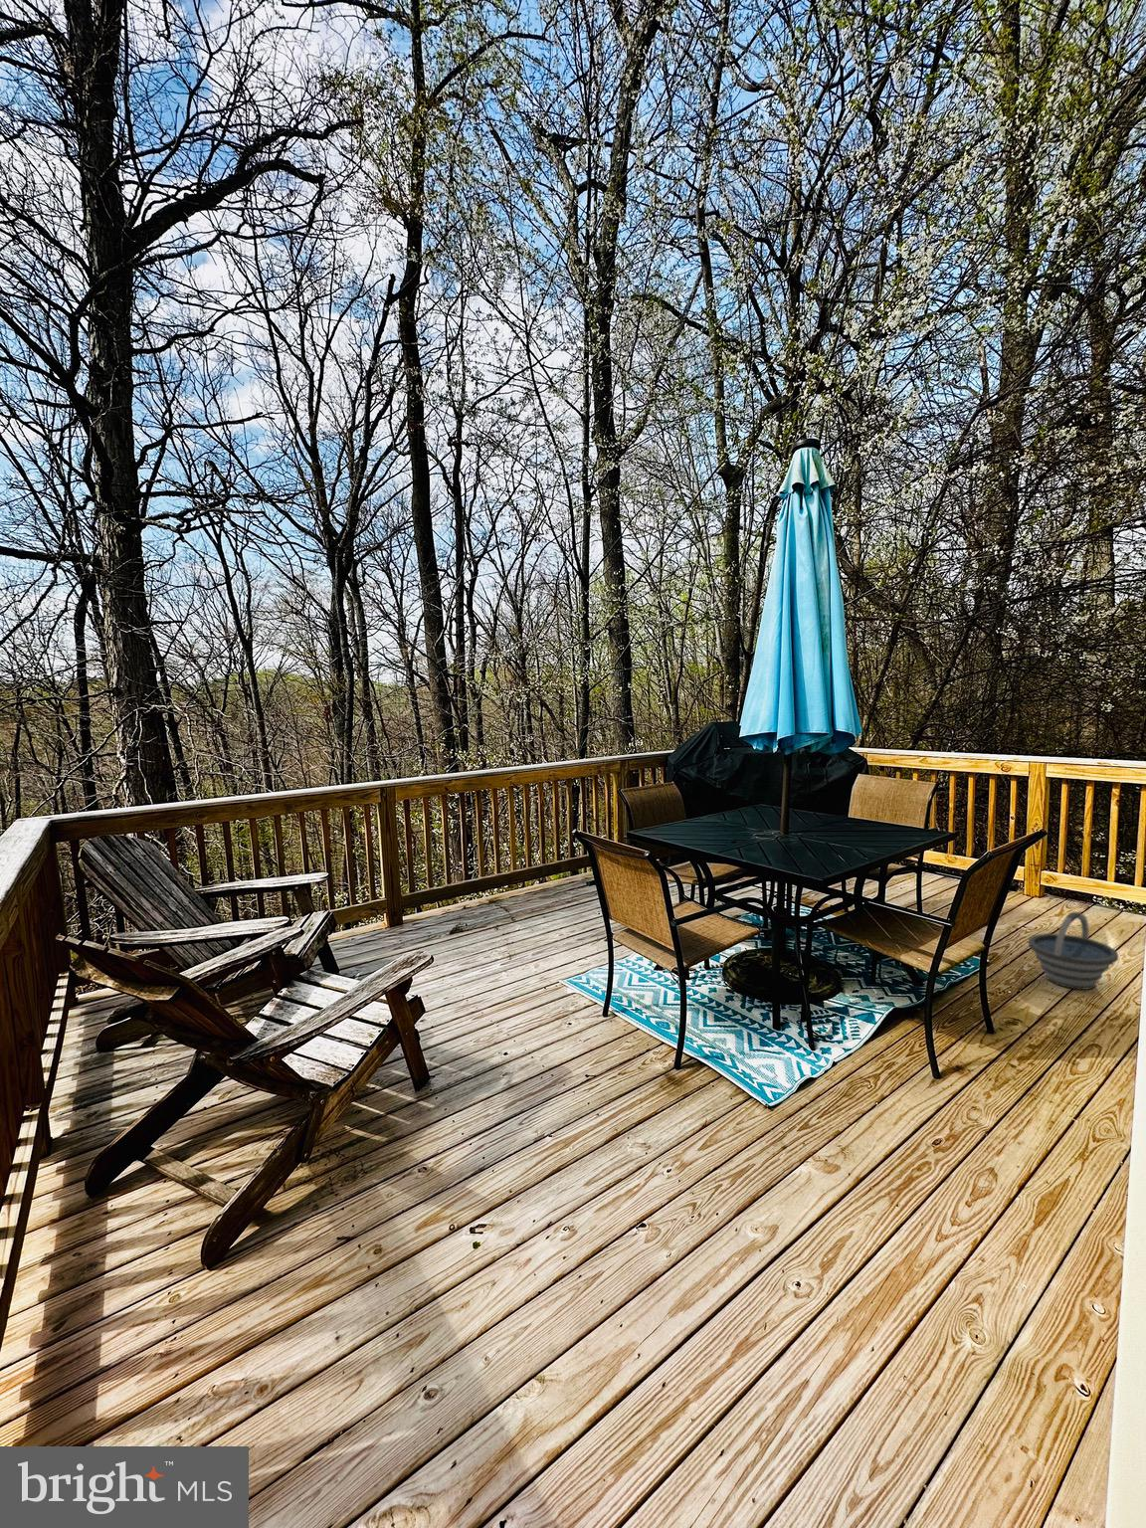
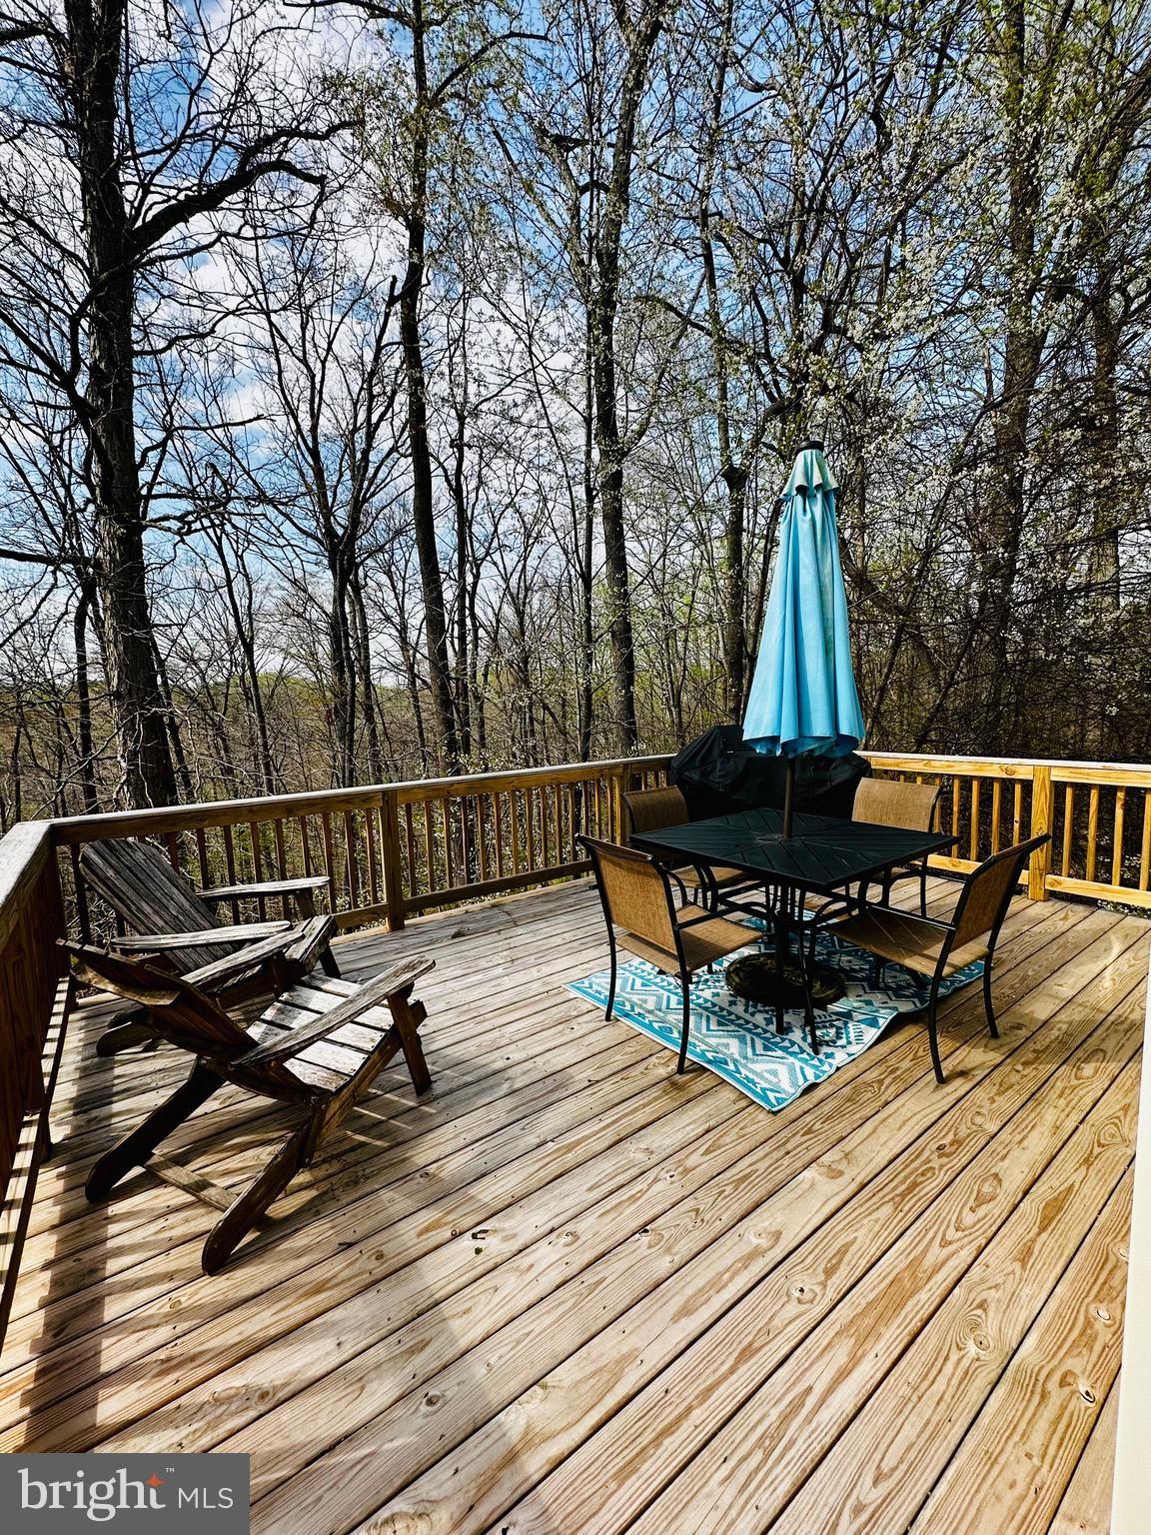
- bucket [1028,911,1120,991]
